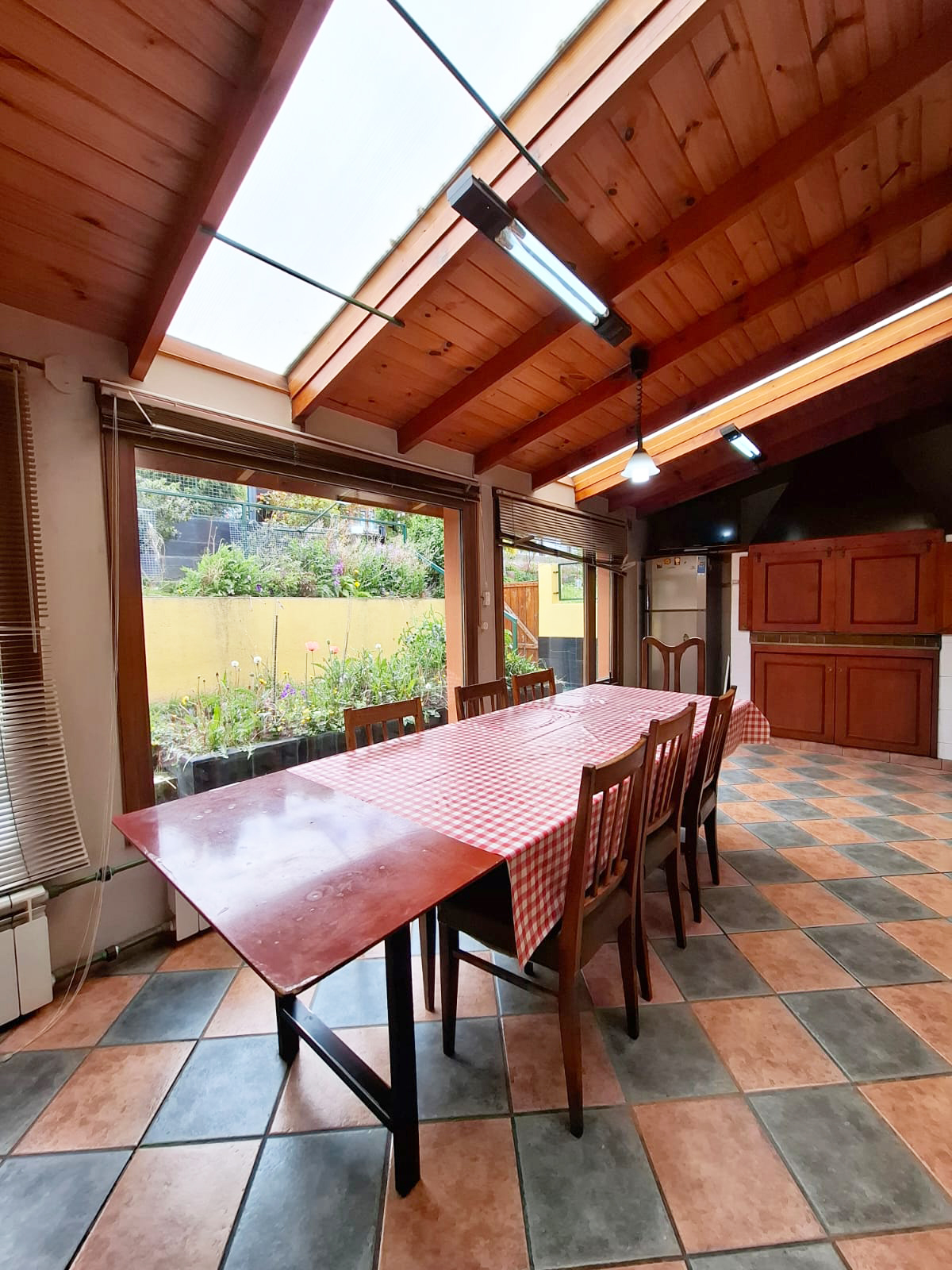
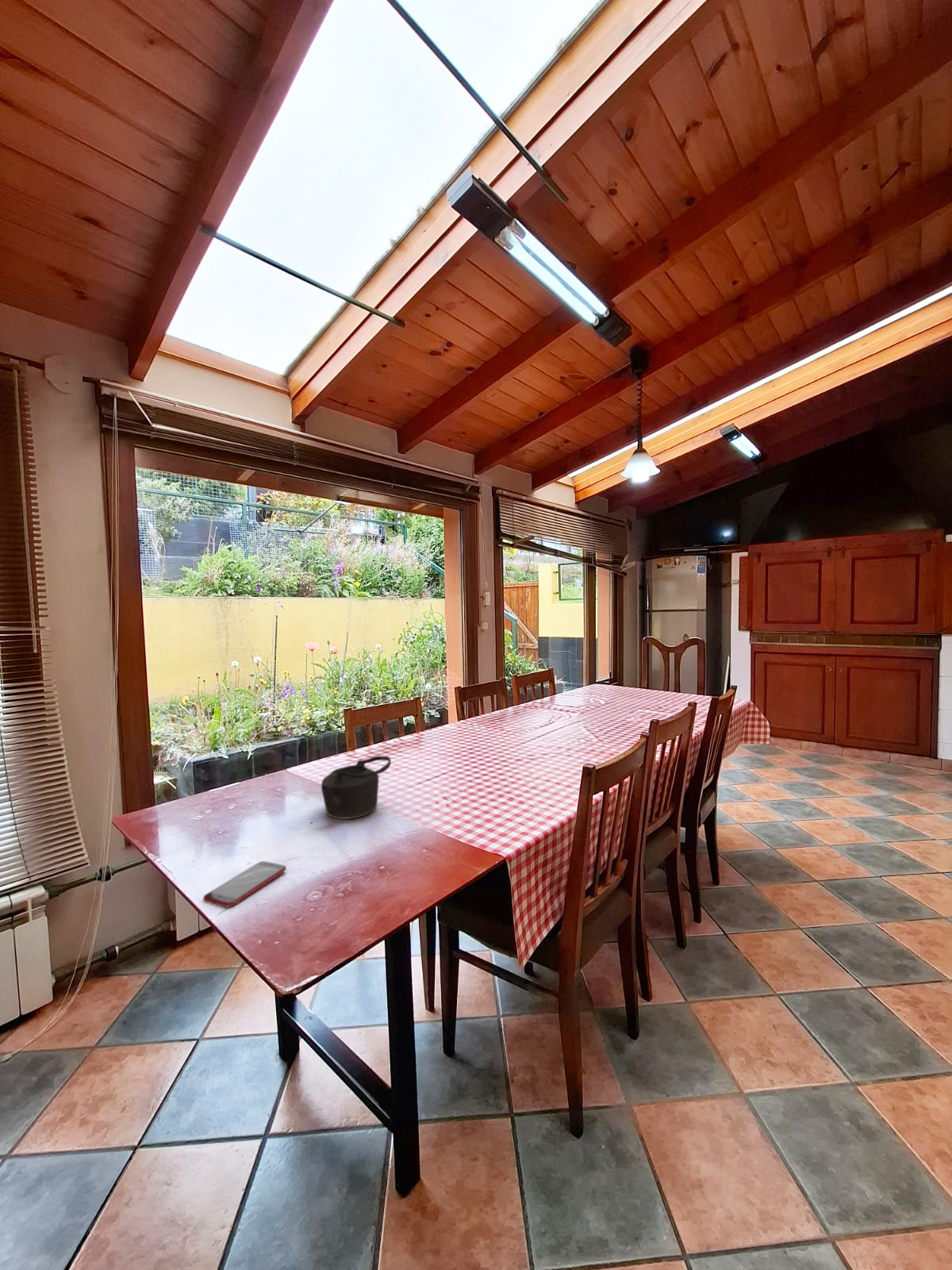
+ smartphone [202,860,287,907]
+ teapot [321,755,392,820]
